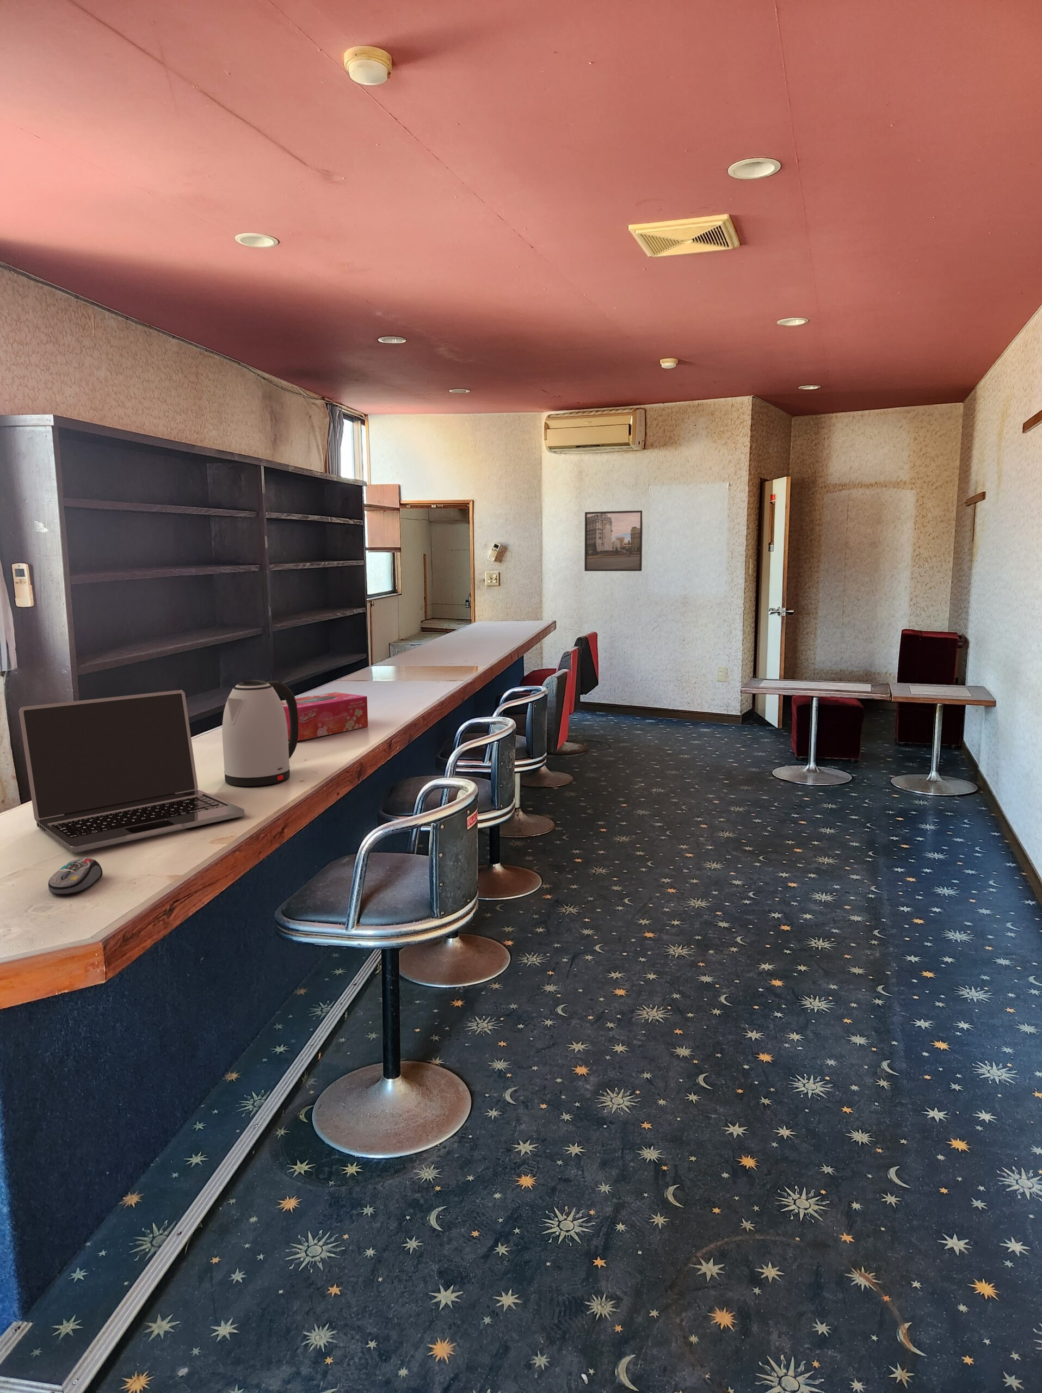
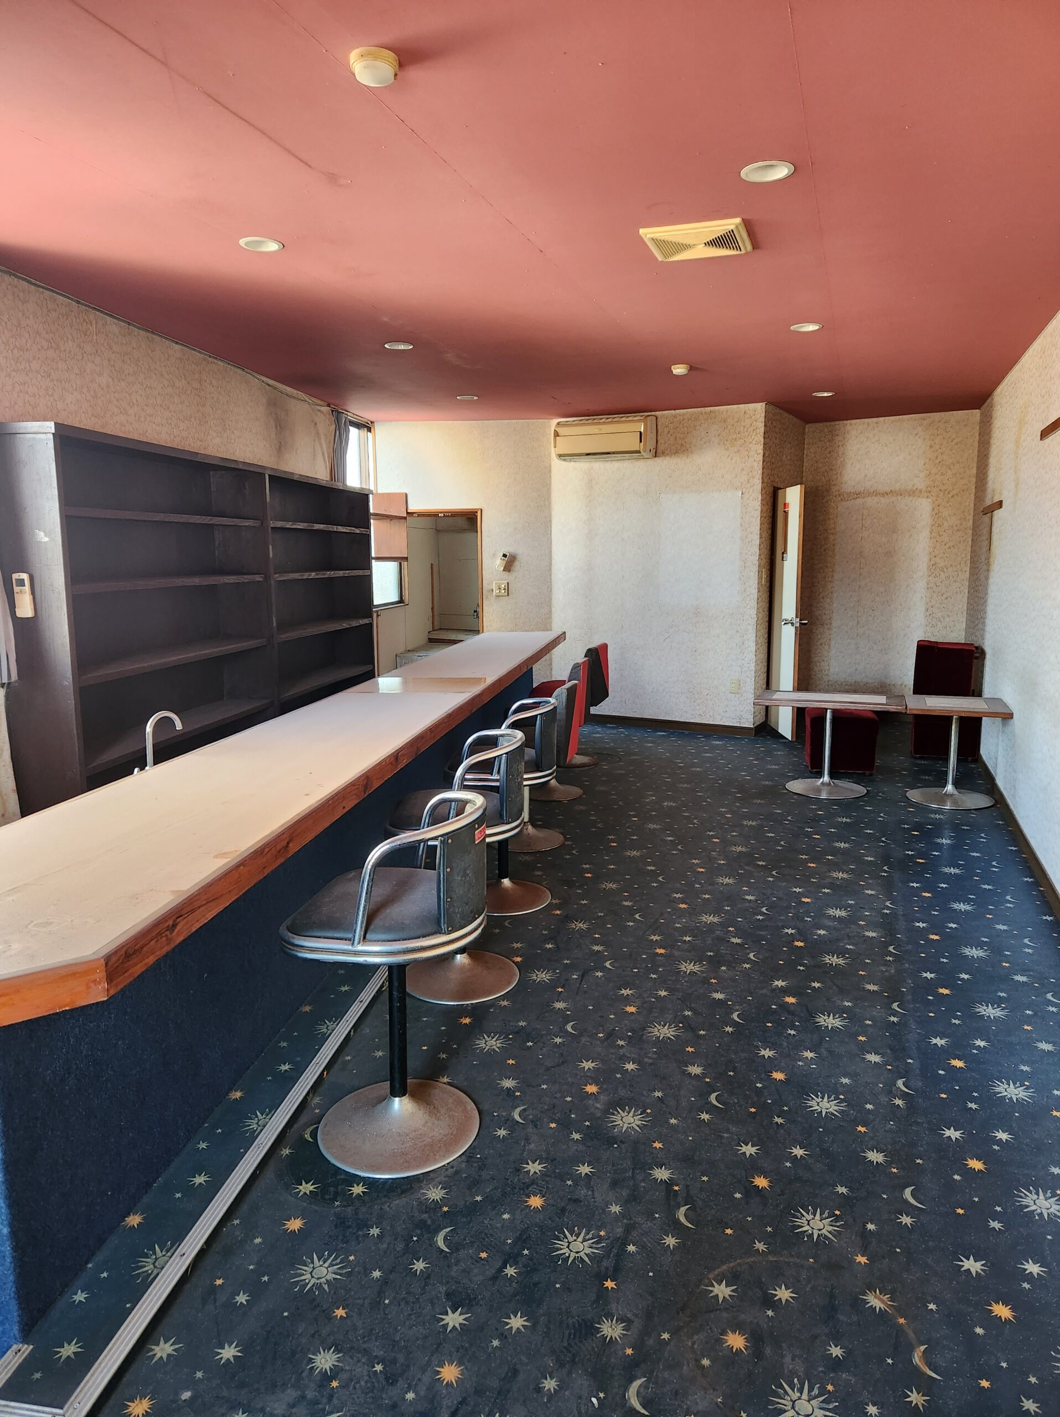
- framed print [583,510,644,572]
- computer mouse [48,857,103,895]
- kettle [221,680,298,787]
- tissue box [281,692,369,742]
- laptop [19,689,245,854]
